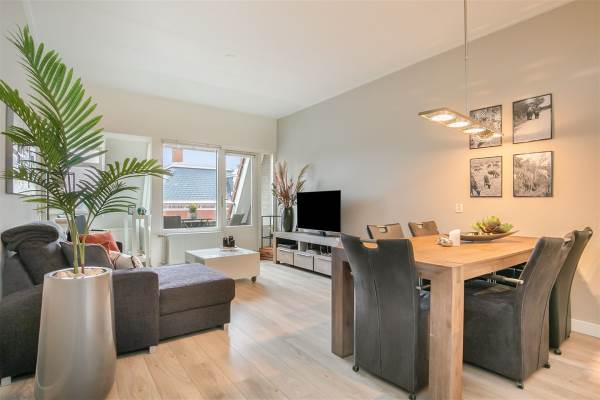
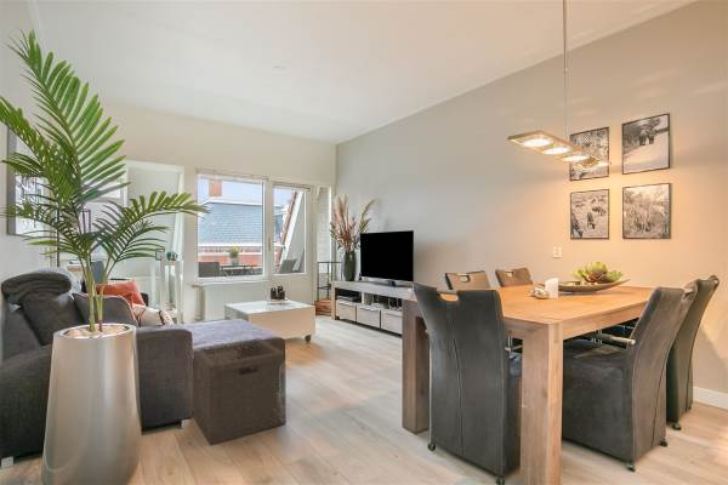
+ storage basket [192,337,288,446]
